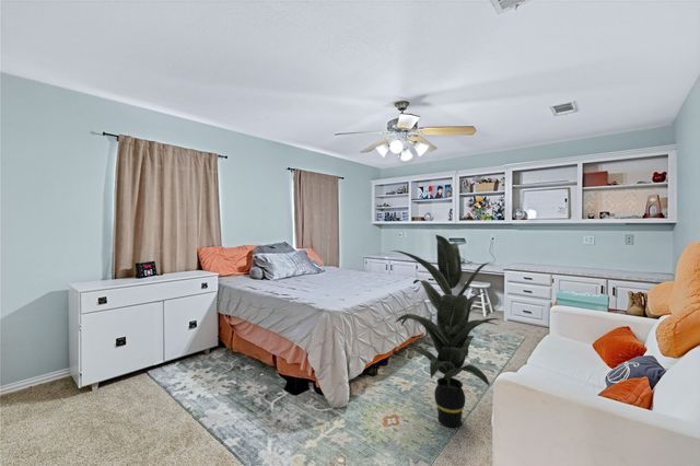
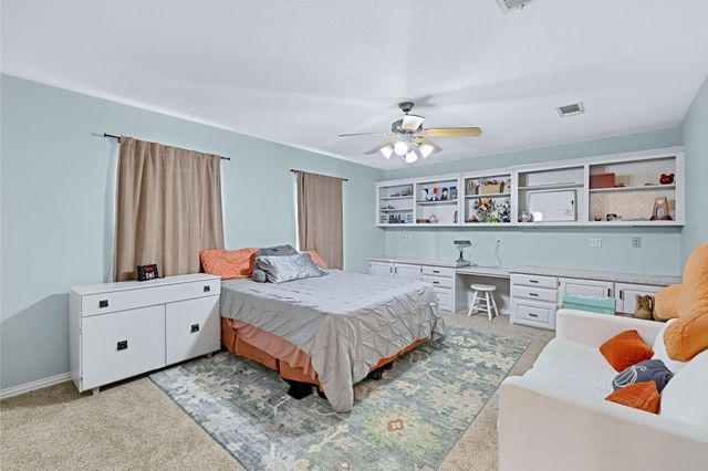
- indoor plant [390,234,500,428]
